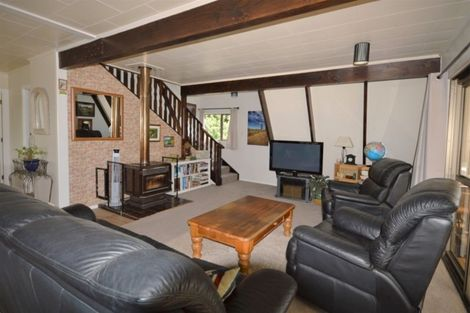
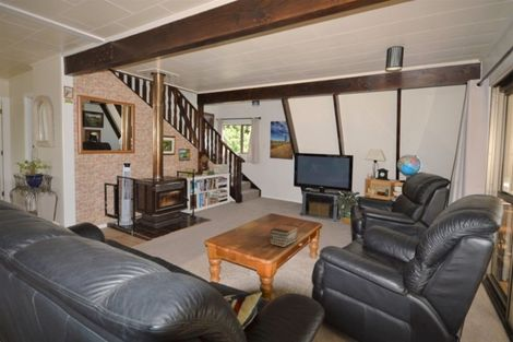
+ book stack [269,223,300,248]
